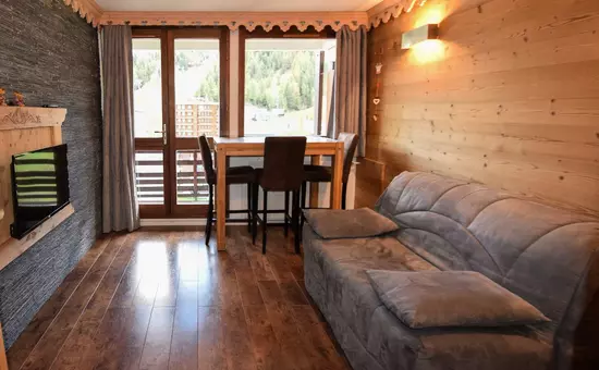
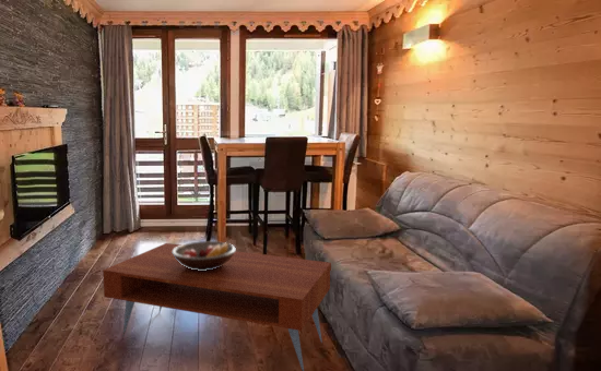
+ fruit bowl [172,240,237,271]
+ coffee table [102,242,332,371]
